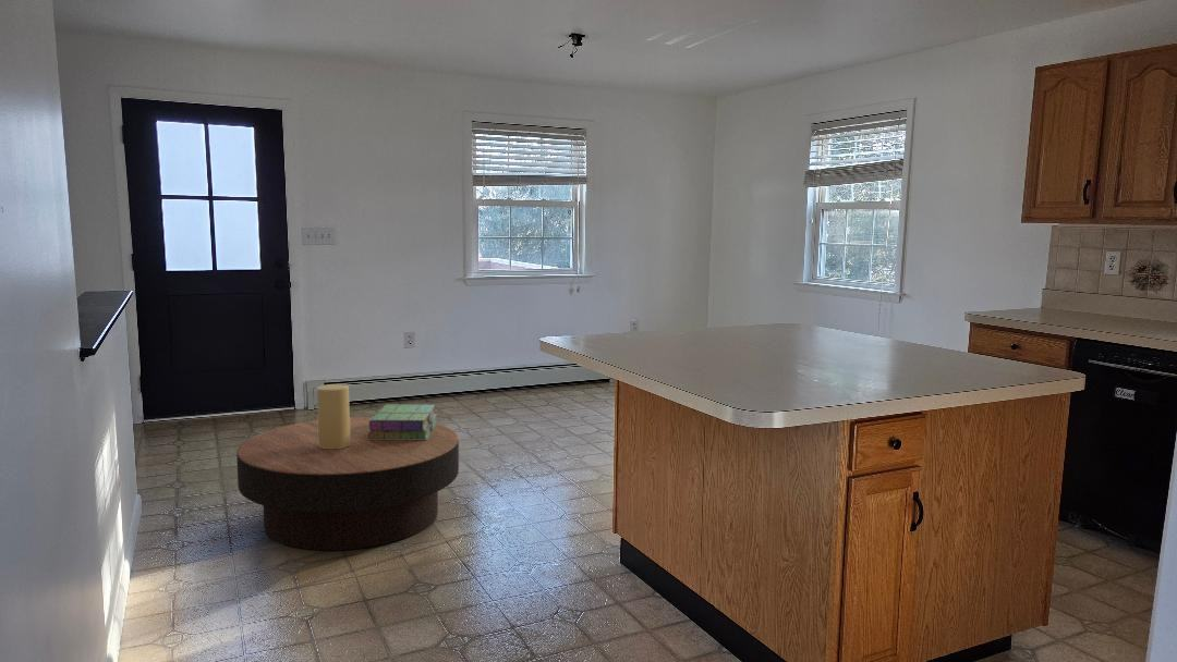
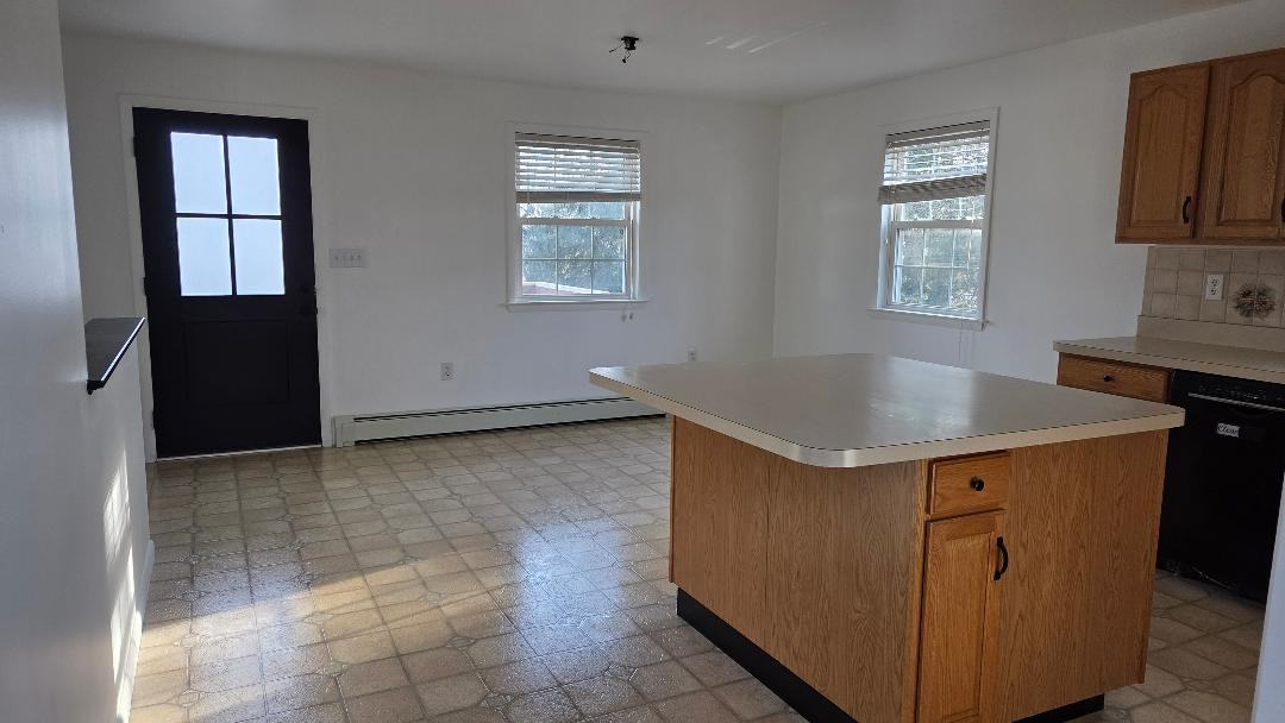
- stack of books [367,403,438,440]
- decorative vase [316,383,351,449]
- coffee table [235,416,460,551]
